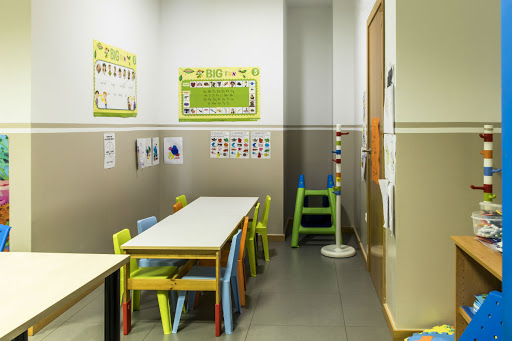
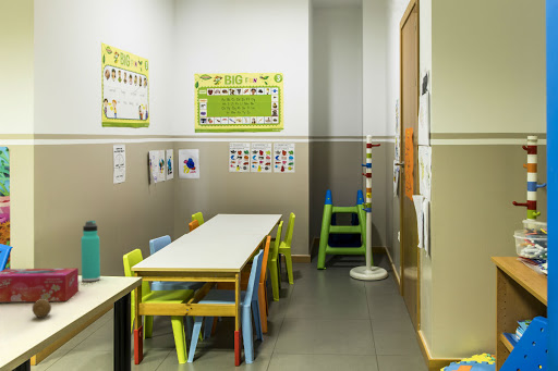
+ tissue box [0,267,80,304]
+ thermos bottle [80,220,101,283]
+ fruit [32,299,52,319]
